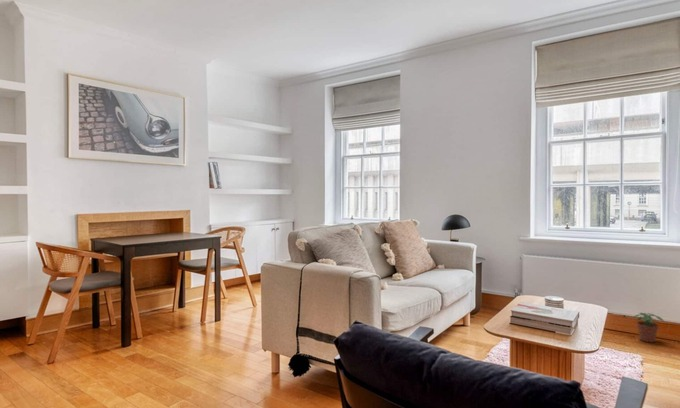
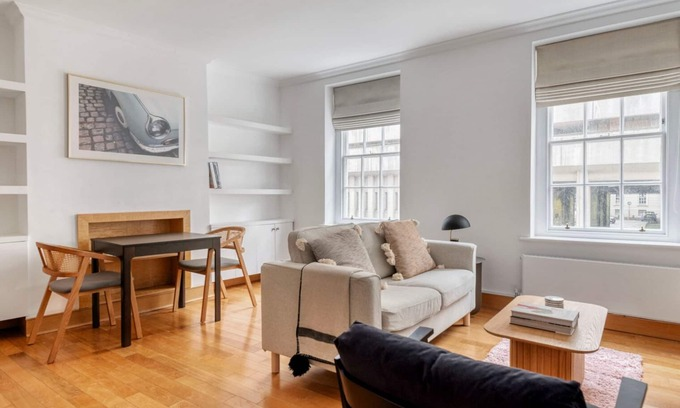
- potted plant [632,312,665,343]
